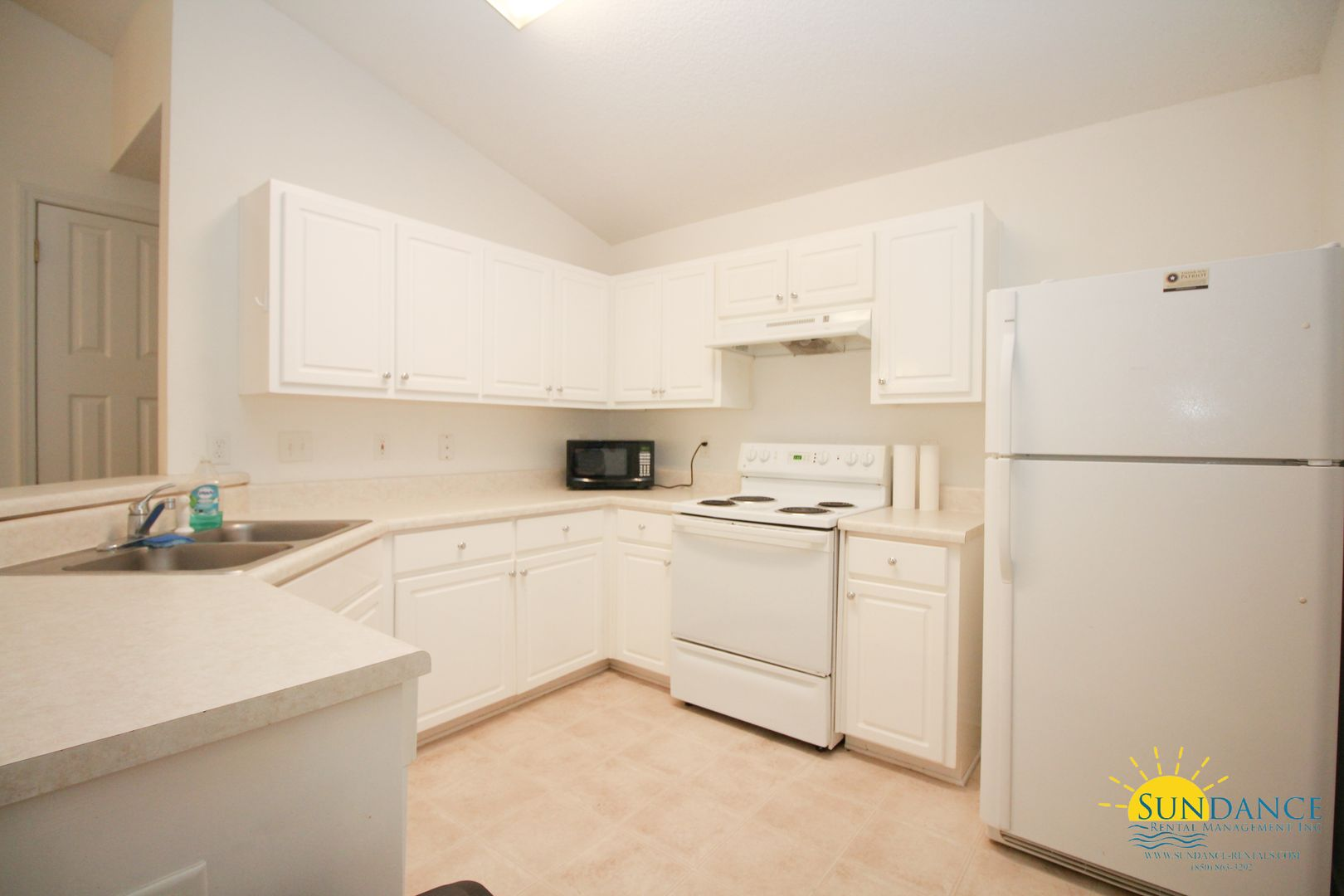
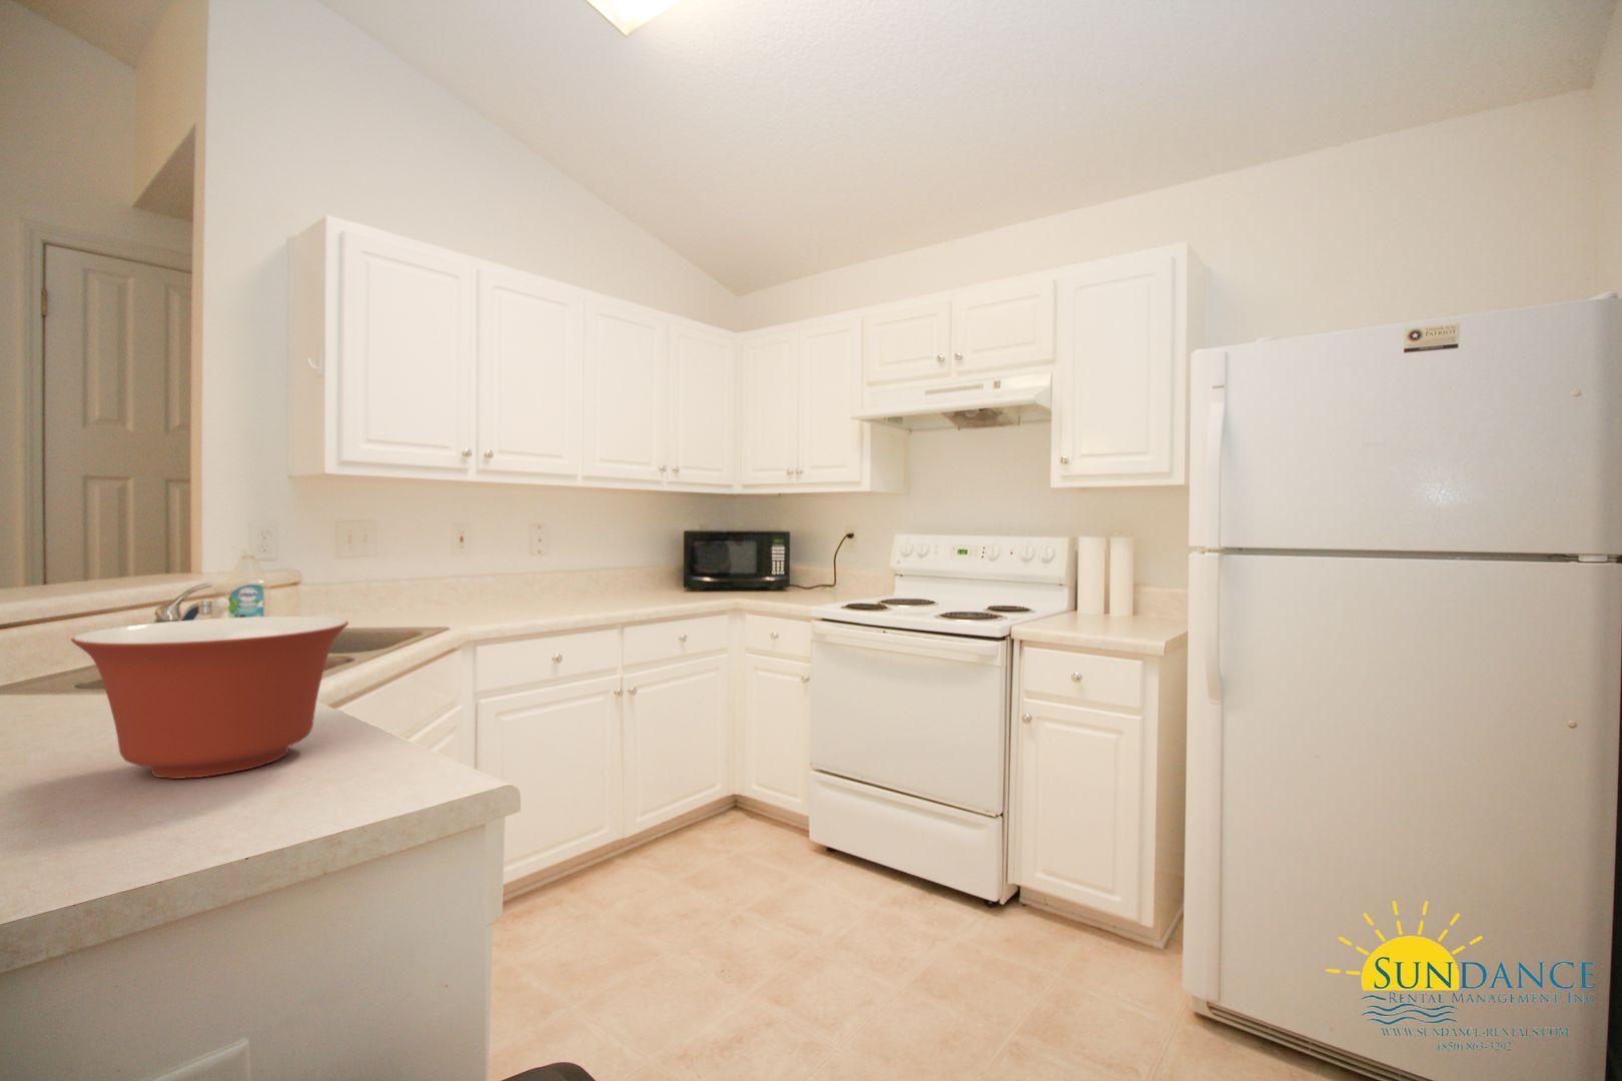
+ mixing bowl [70,615,350,779]
